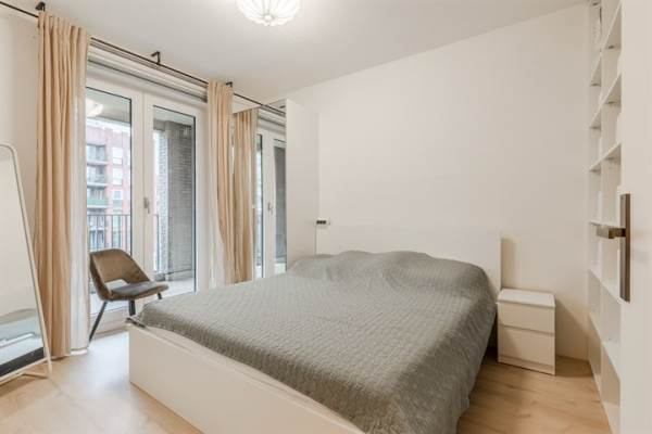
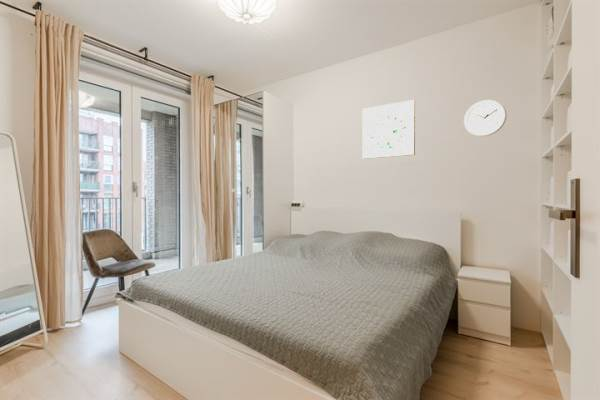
+ wall art [362,99,416,160]
+ wall clock [463,99,508,137]
